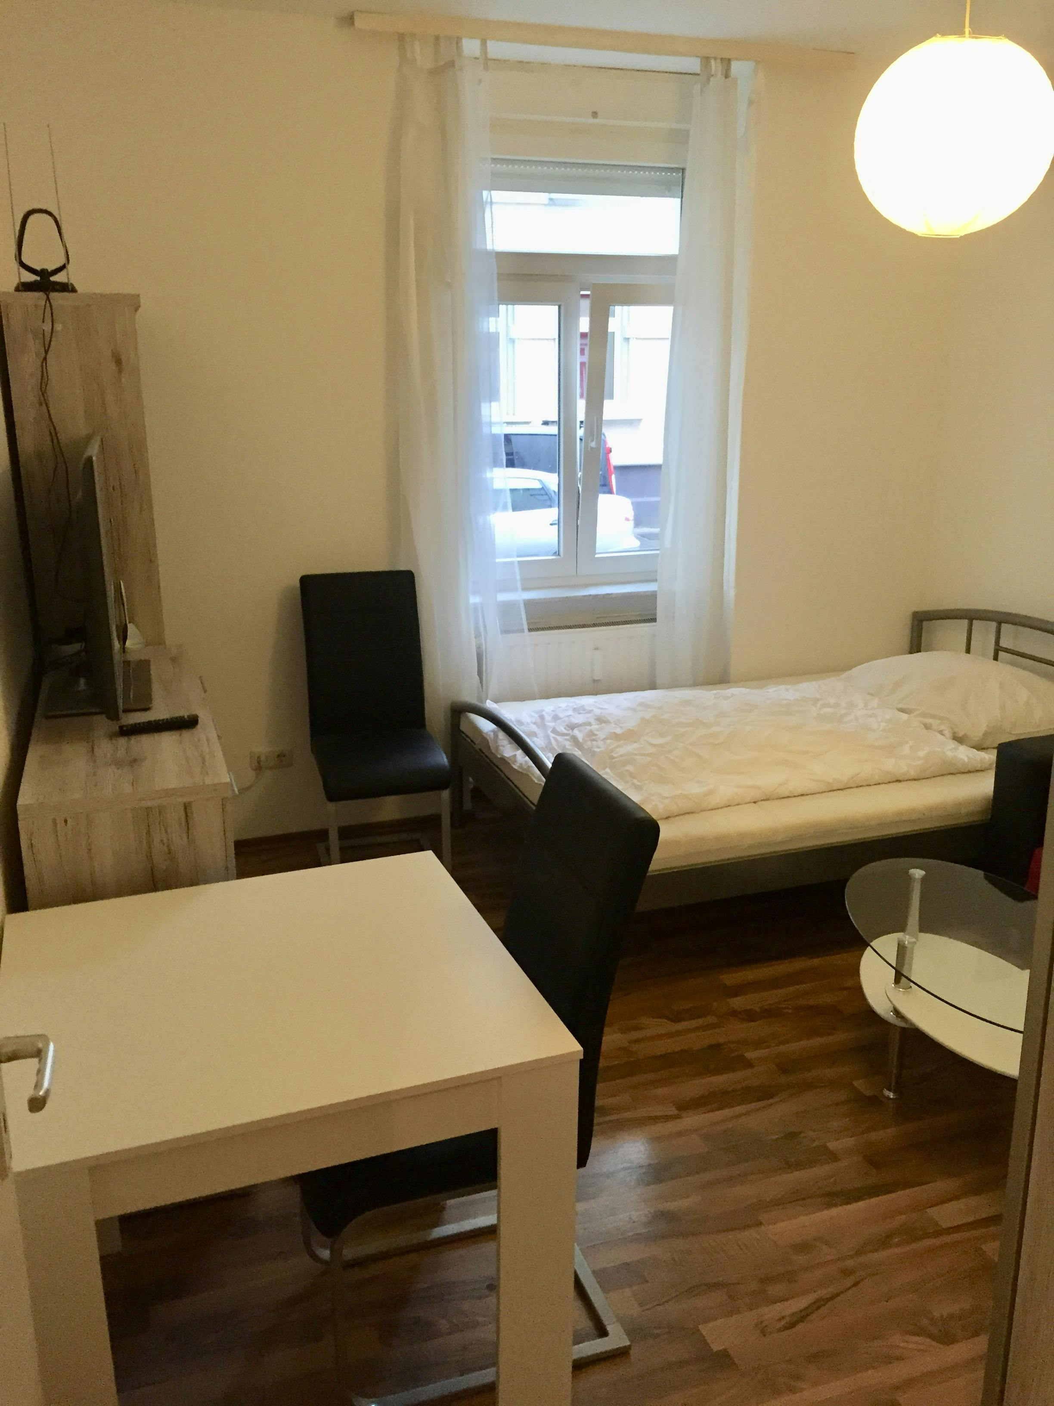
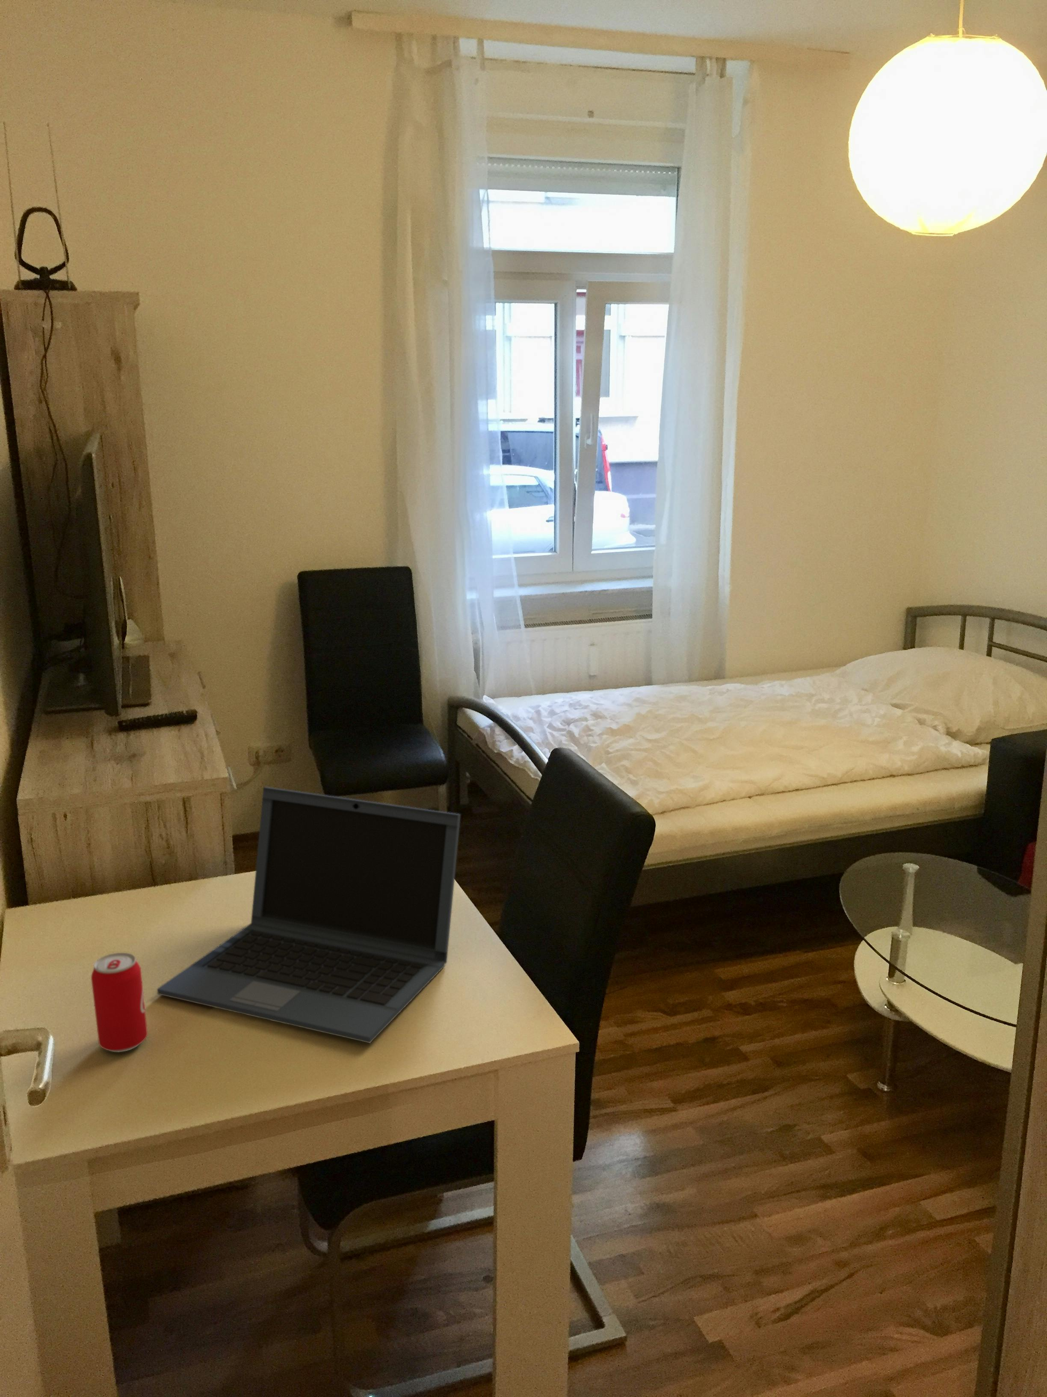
+ laptop [156,787,461,1044]
+ beverage can [90,953,148,1053]
